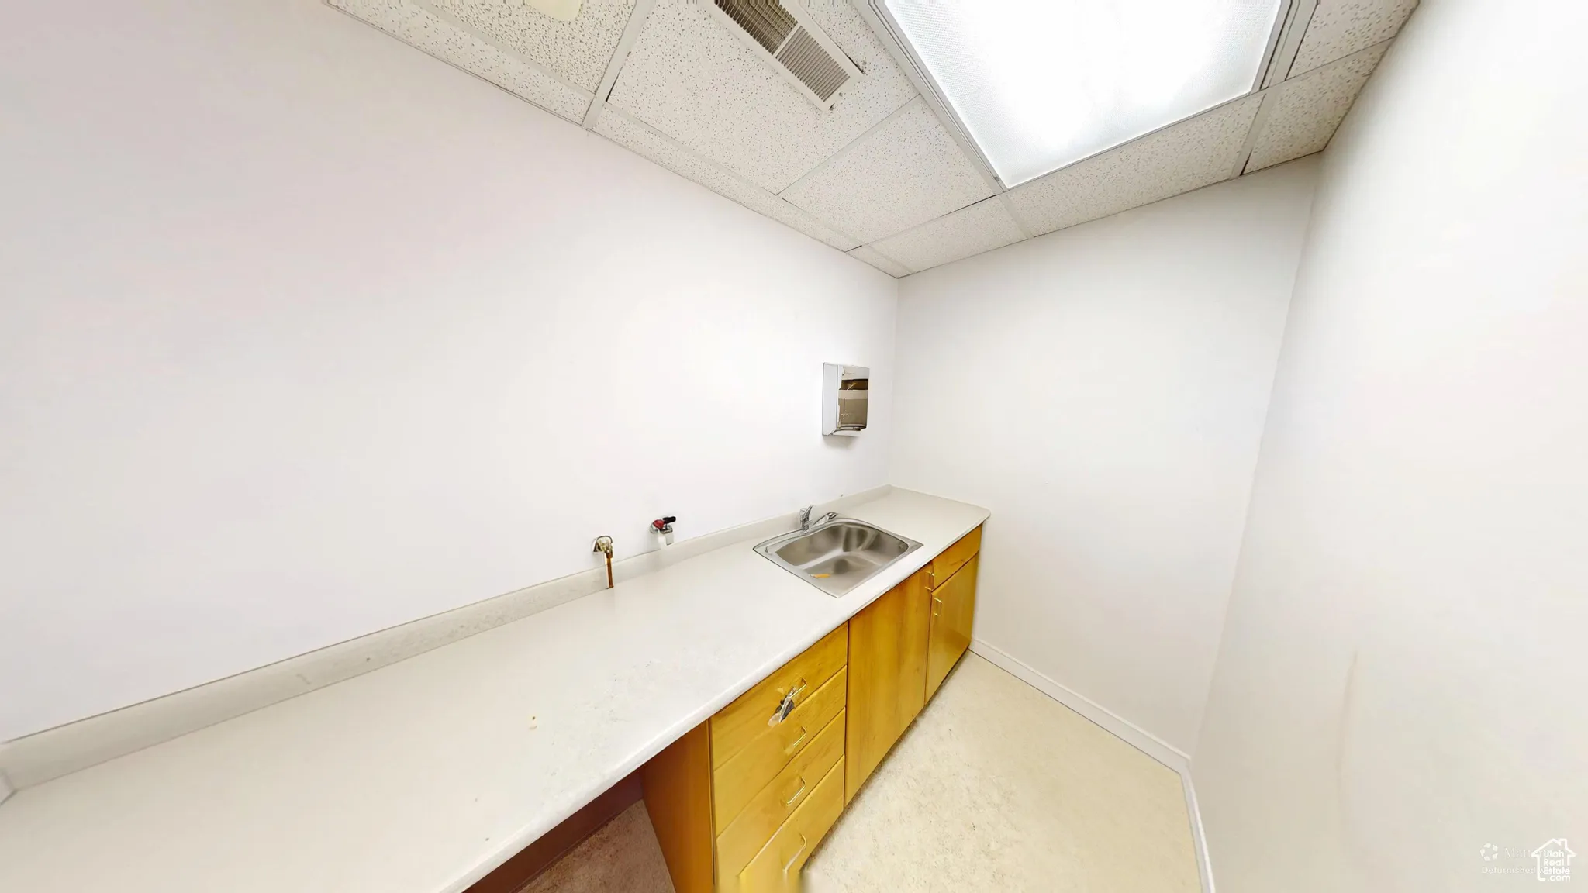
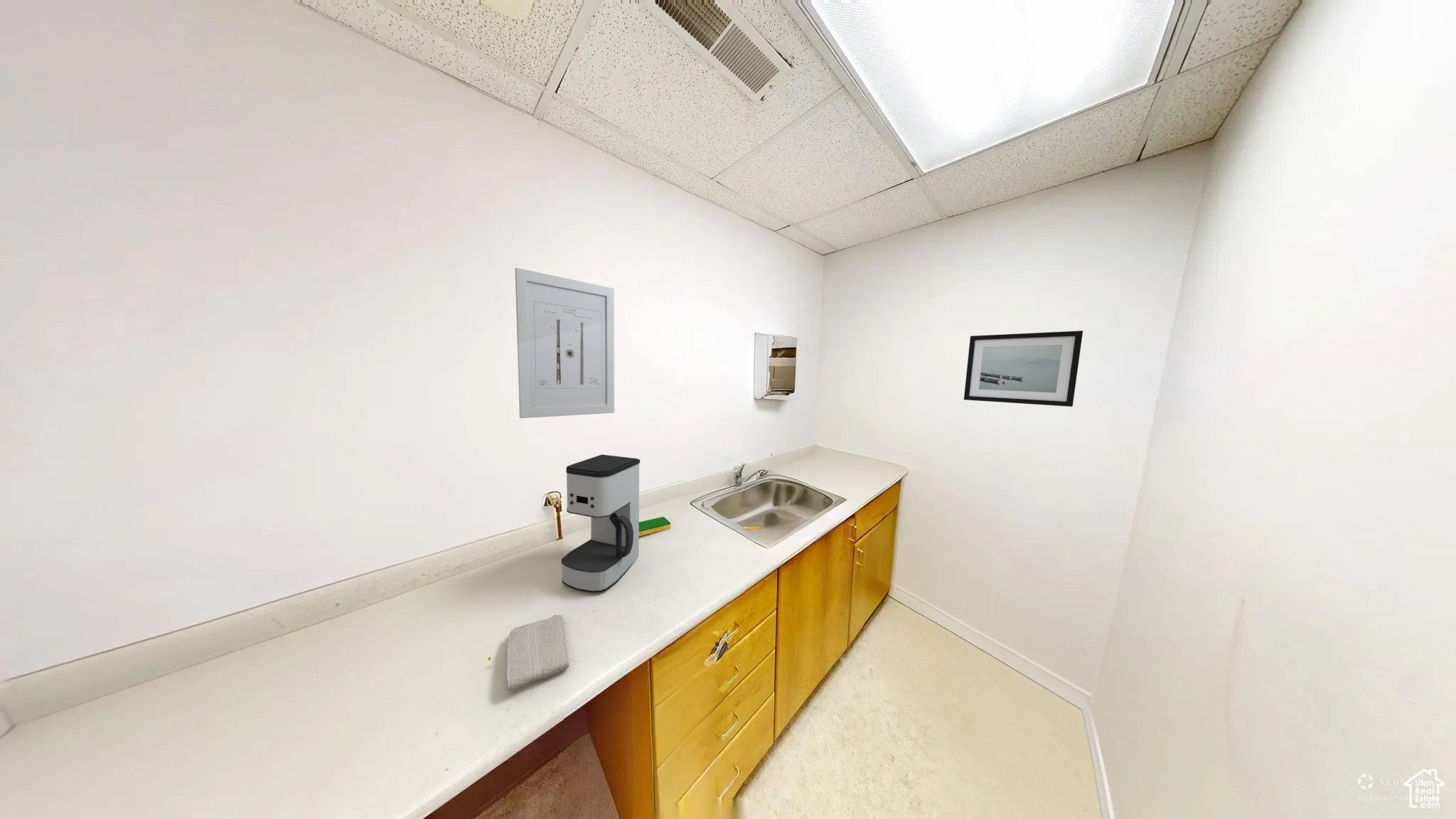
+ coffee maker [561,454,641,594]
+ wall art [963,330,1083,407]
+ dish sponge [638,516,671,537]
+ washcloth [506,614,569,692]
+ wall art [515,267,615,419]
